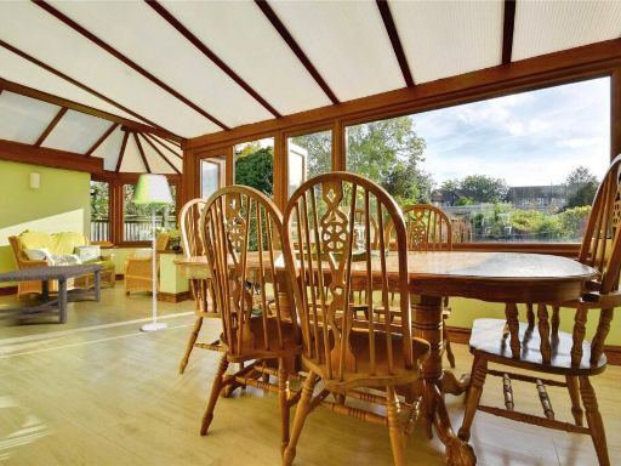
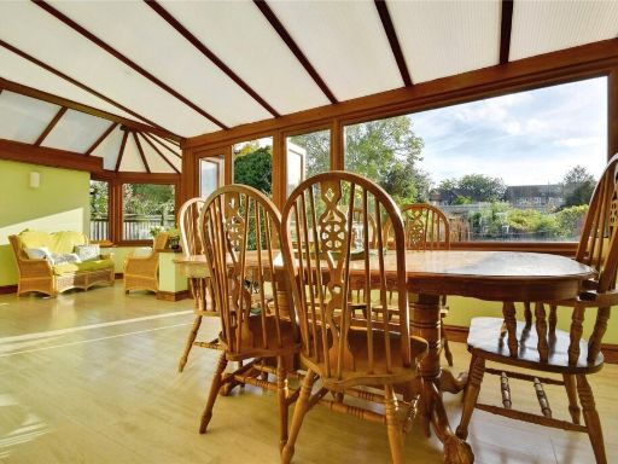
- floor lamp [131,174,175,333]
- coffee table [0,263,104,324]
